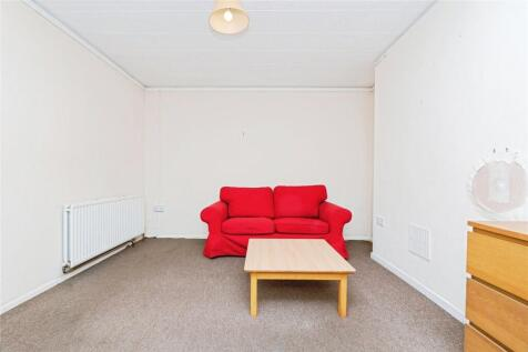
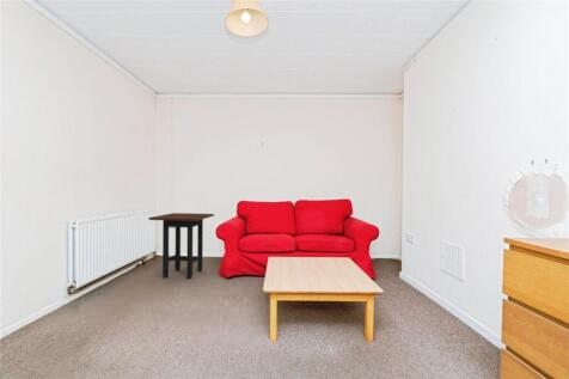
+ side table [148,212,215,280]
